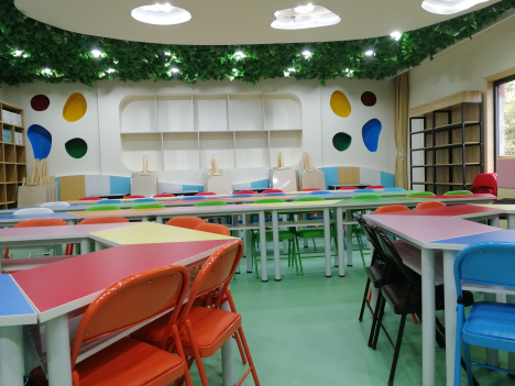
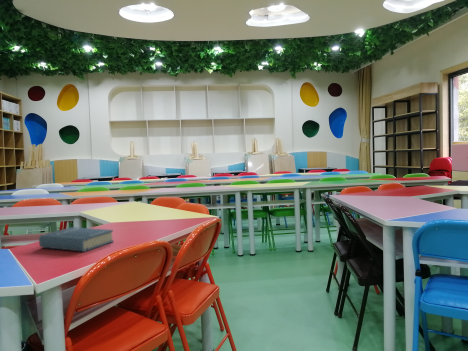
+ hardback book [38,226,115,253]
